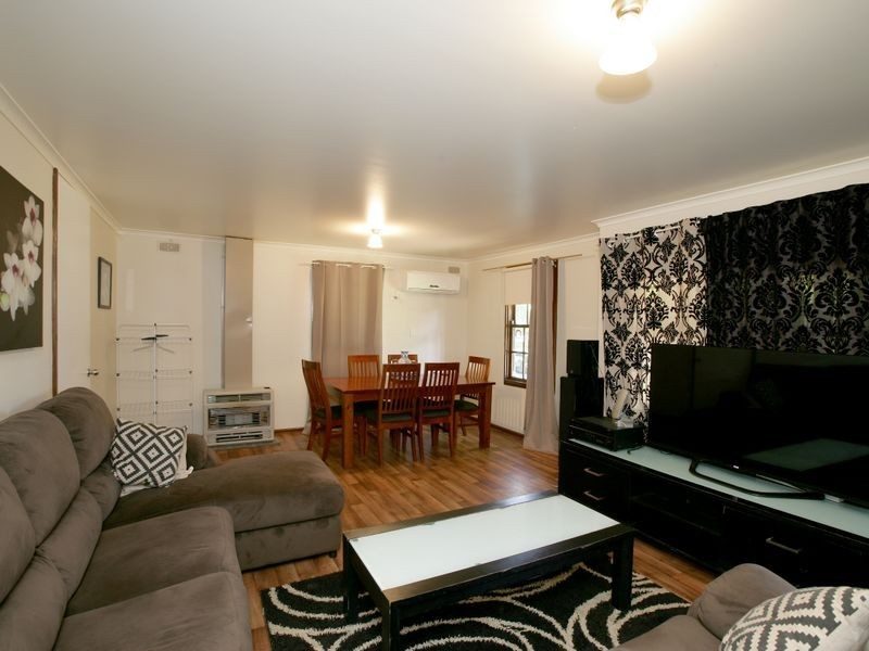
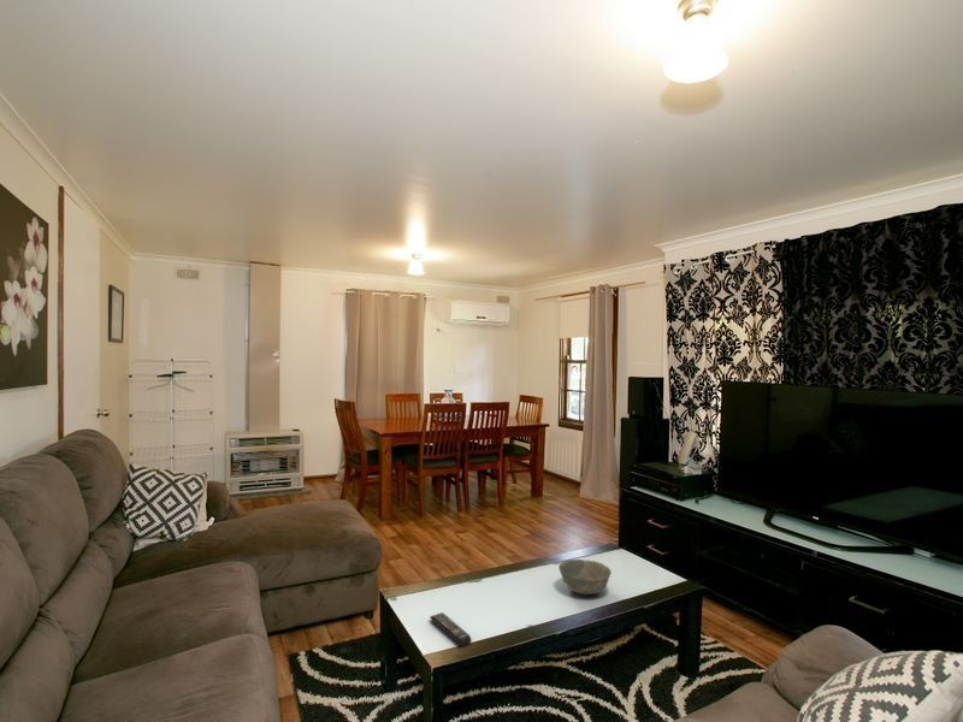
+ remote control [429,611,473,647]
+ bowl [557,558,613,596]
